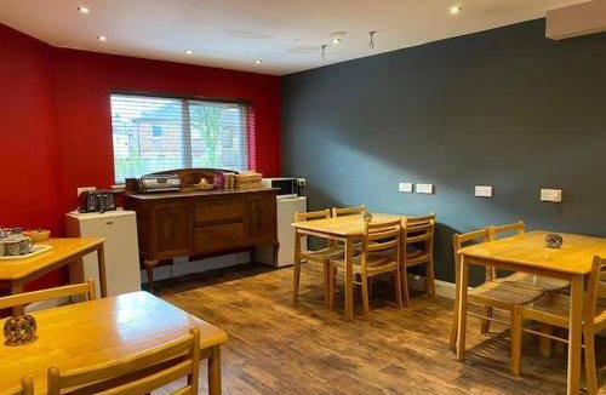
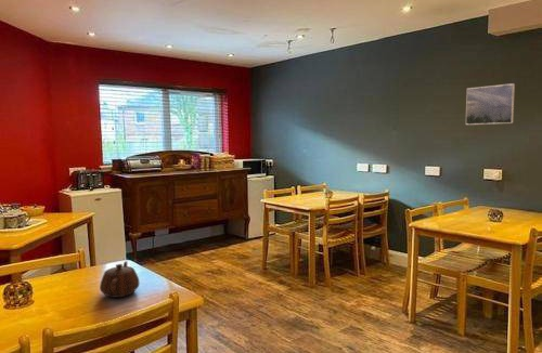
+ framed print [465,82,516,126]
+ teapot [99,260,140,299]
